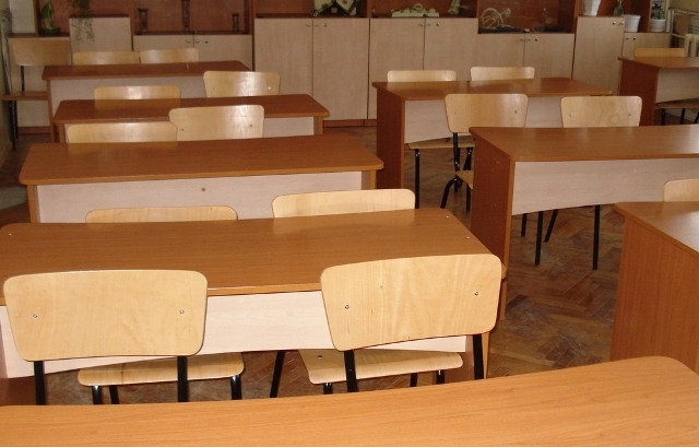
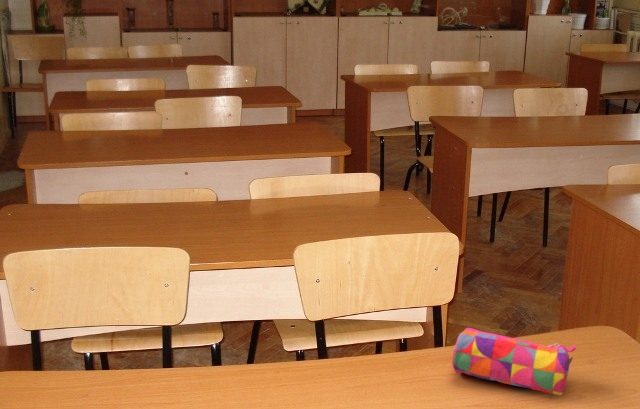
+ pencil case [451,327,577,396]
